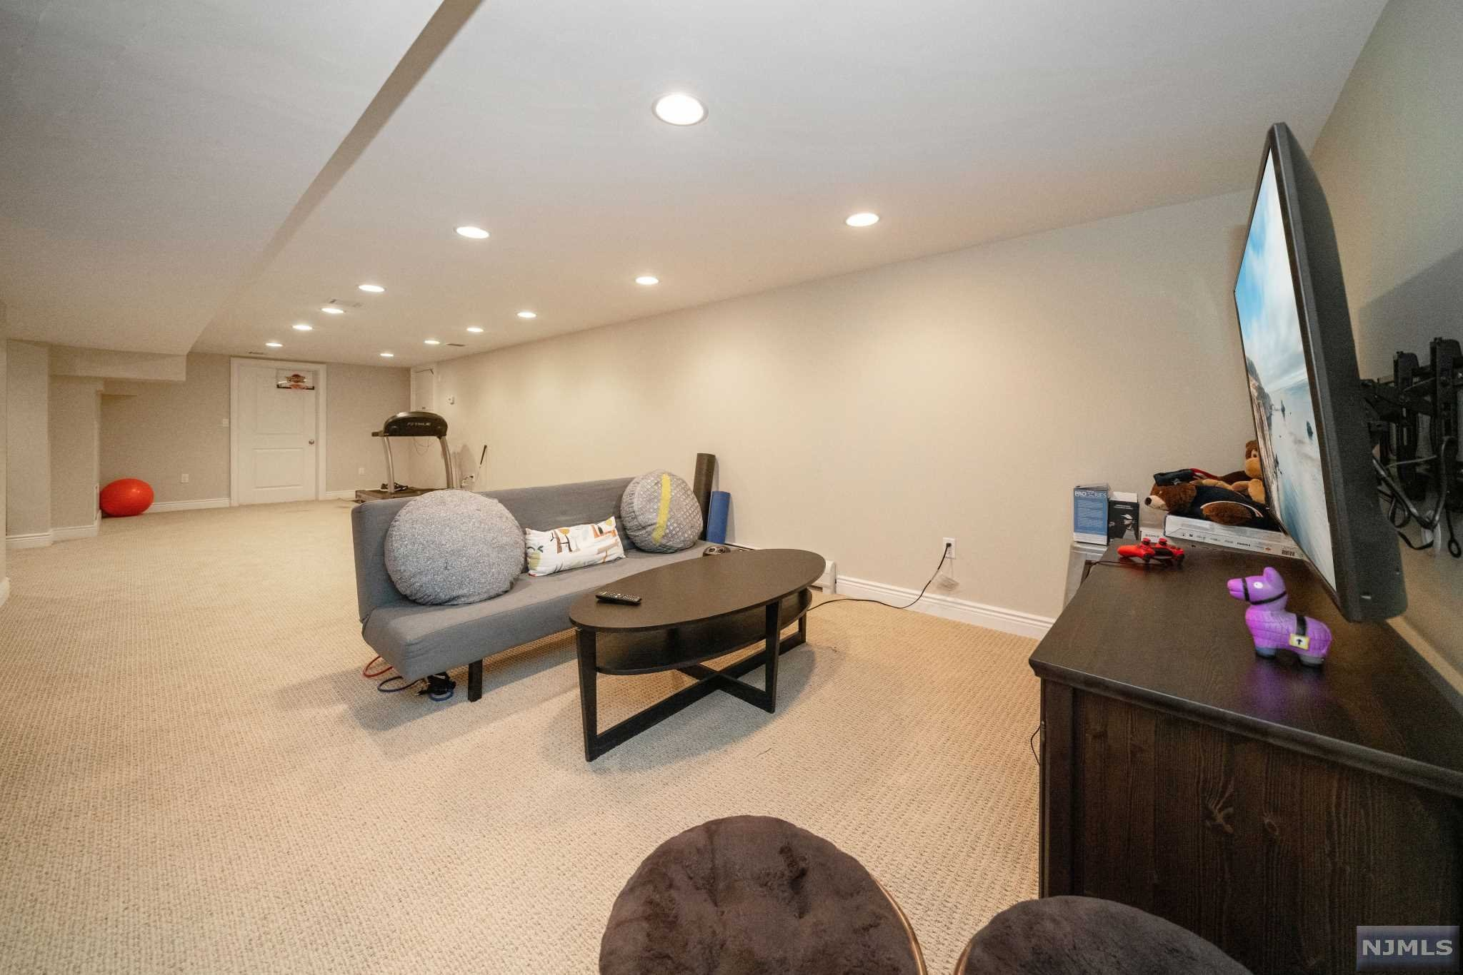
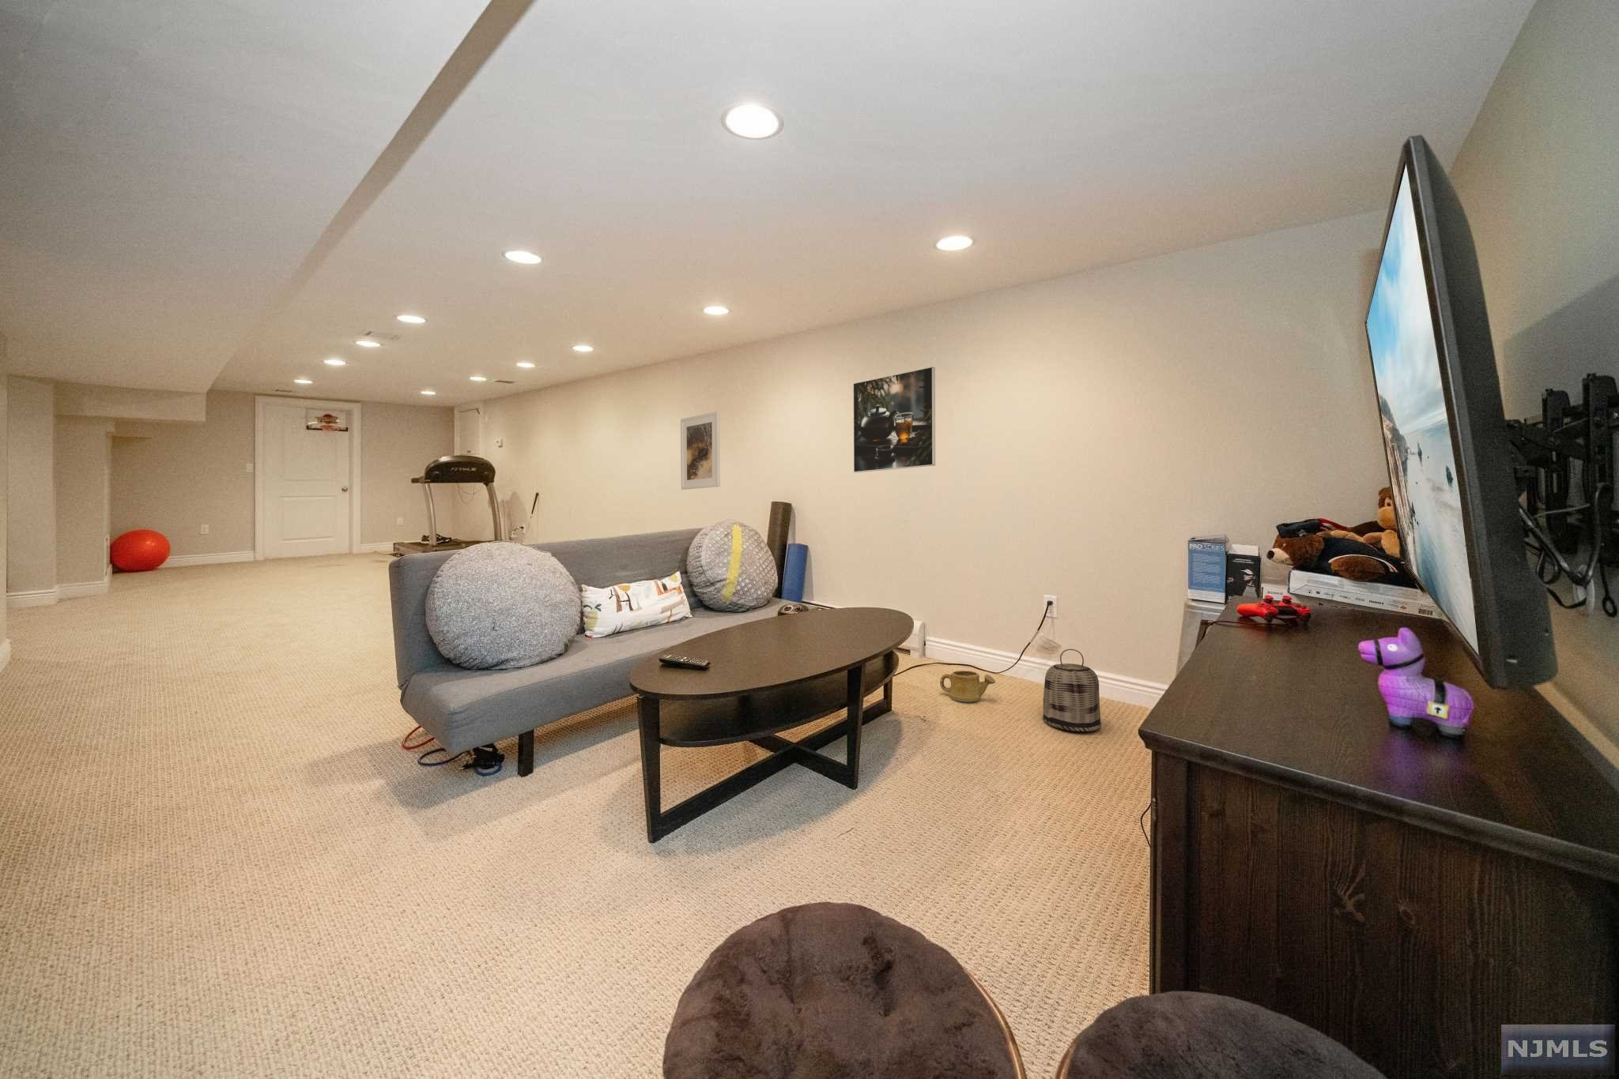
+ watering can [940,670,996,702]
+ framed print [679,411,722,490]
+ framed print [852,366,936,473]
+ basket [1042,649,1102,732]
